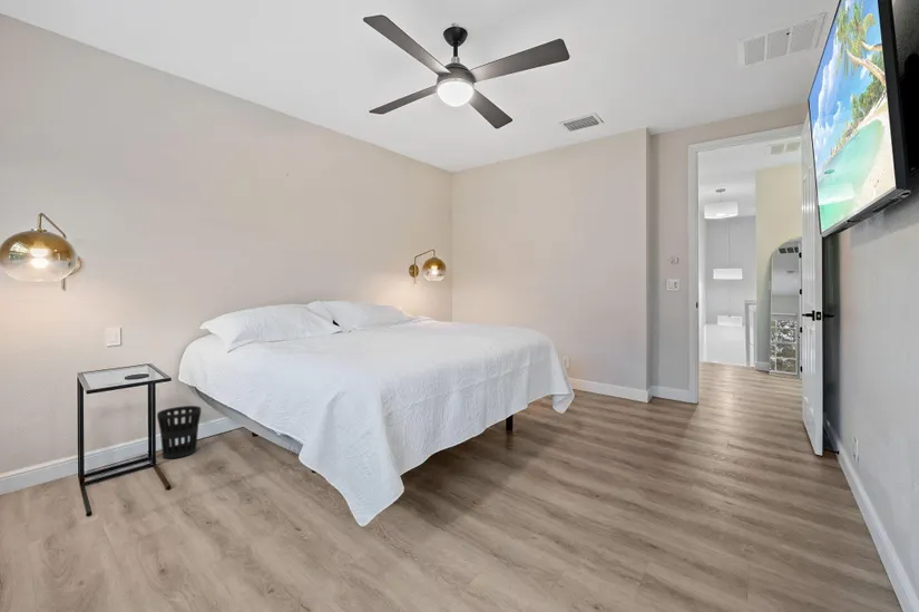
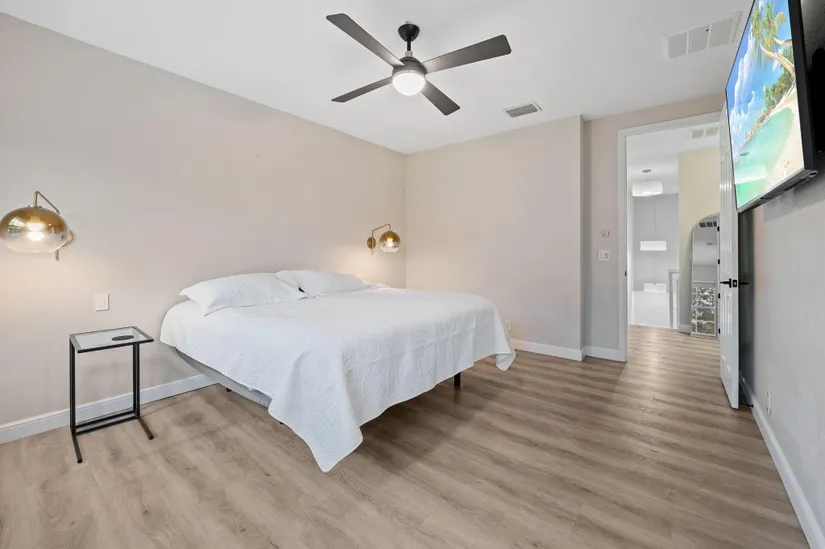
- wastebasket [156,405,202,459]
